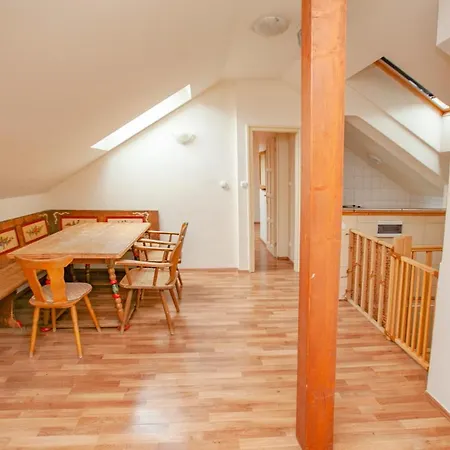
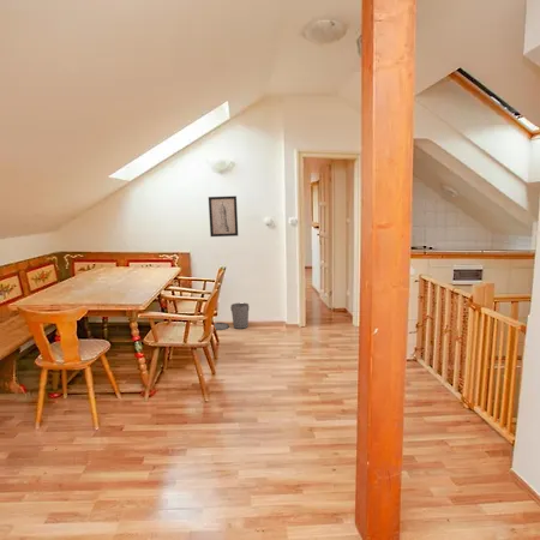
+ trash can [214,302,250,331]
+ wall art [208,194,239,238]
